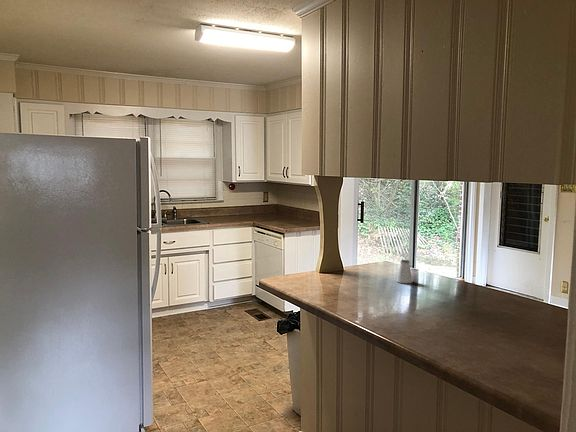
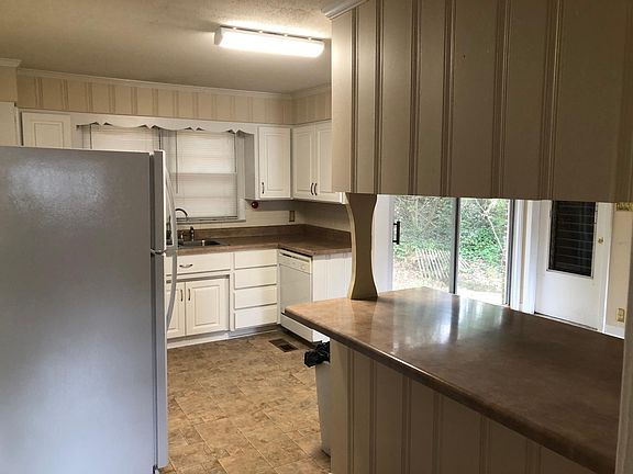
- saltshaker [396,259,414,284]
